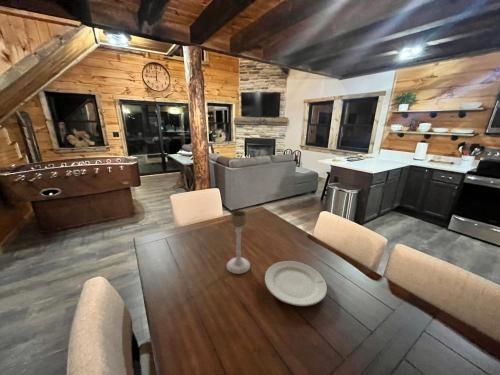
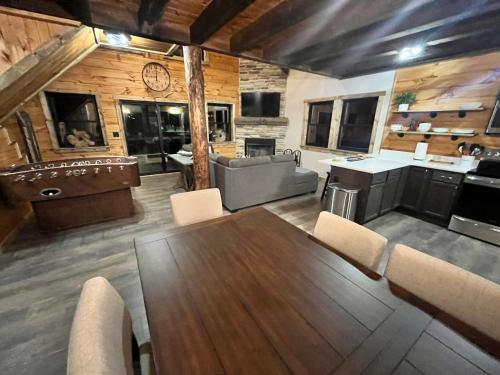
- chinaware [264,260,328,307]
- candle holder [226,209,251,275]
